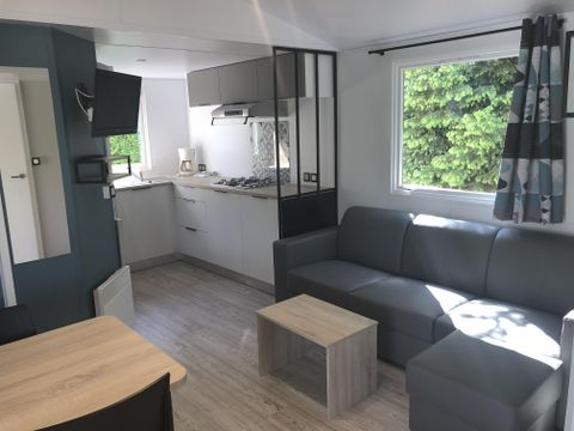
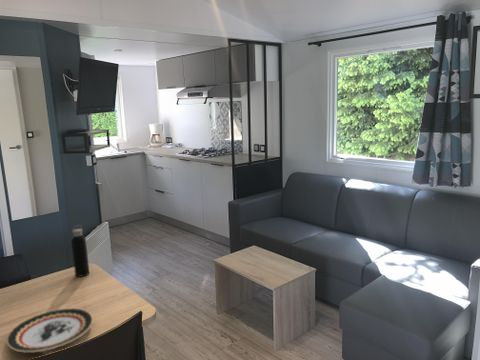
+ plate [5,308,94,353]
+ water bottle [70,224,90,278]
